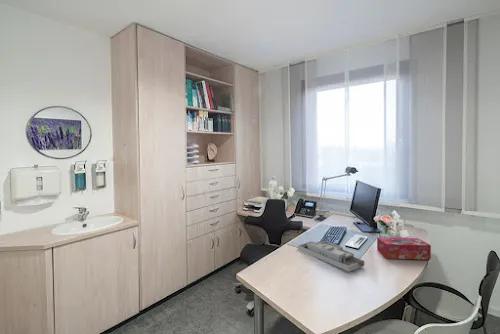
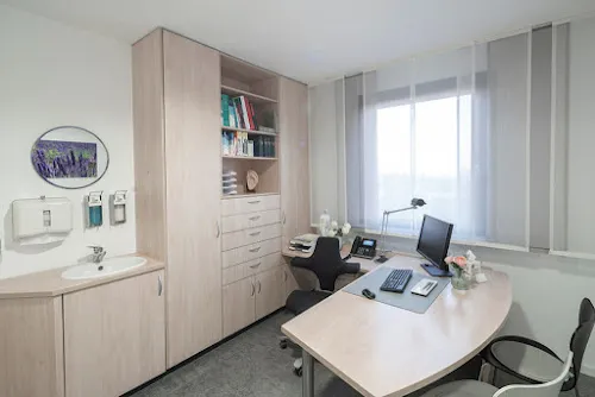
- desk organizer [297,240,366,273]
- tissue box [376,236,432,261]
